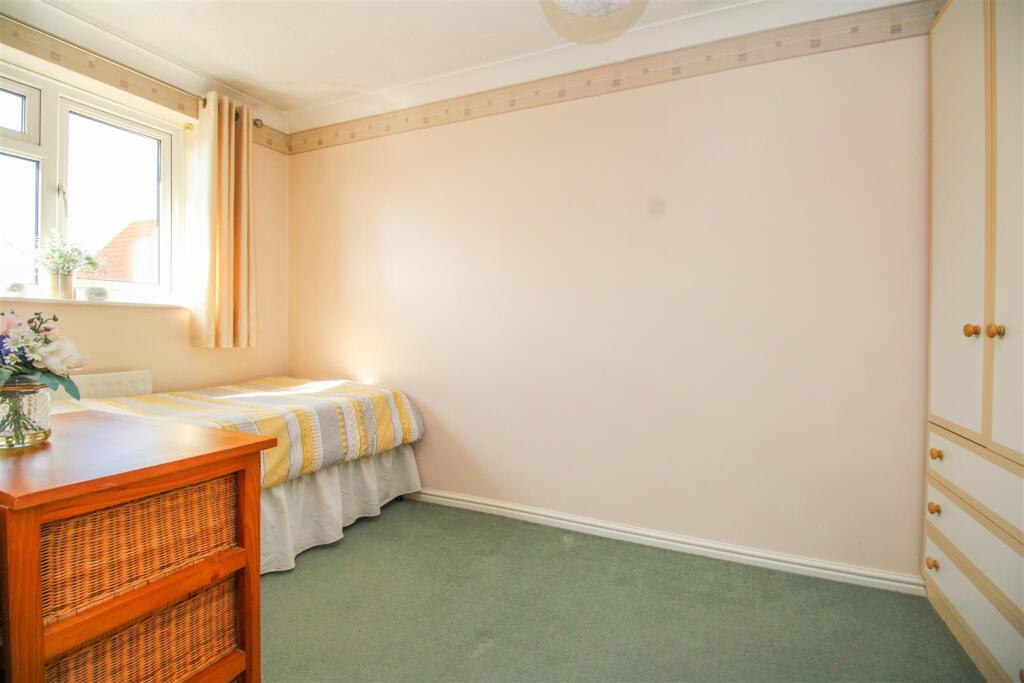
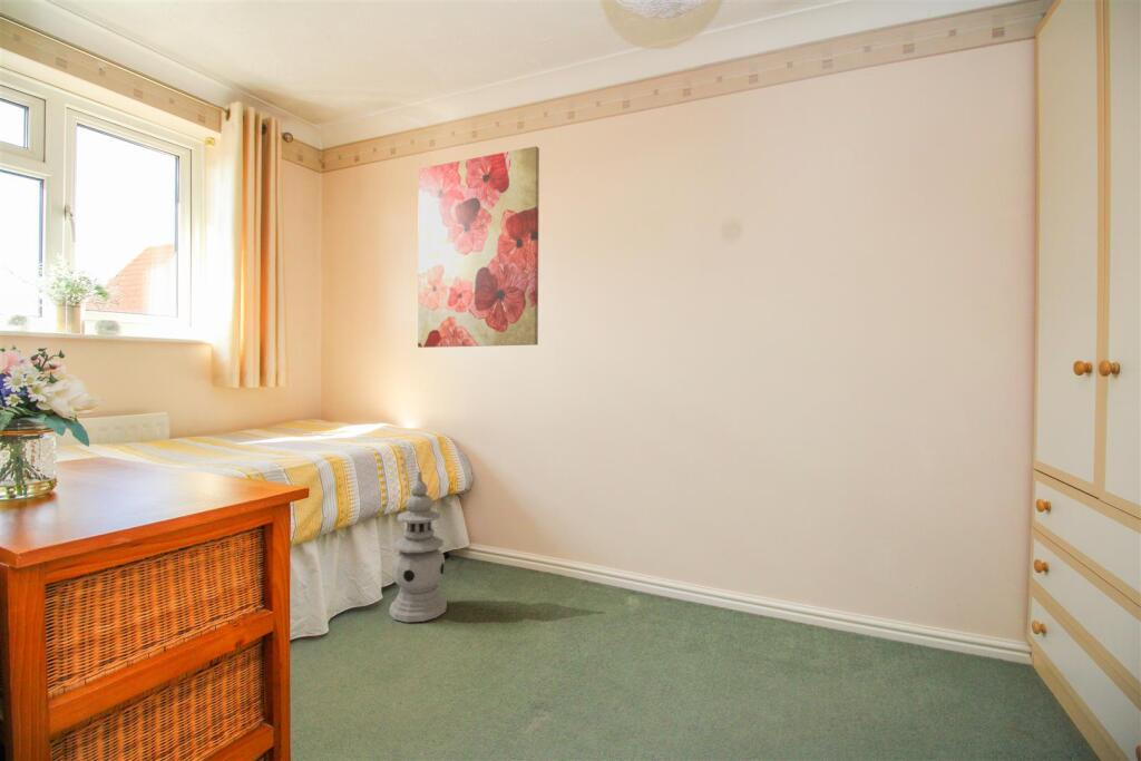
+ lantern [388,470,448,623]
+ wall art [417,145,540,349]
